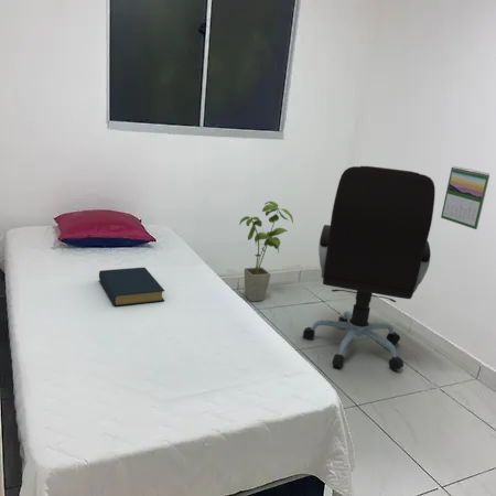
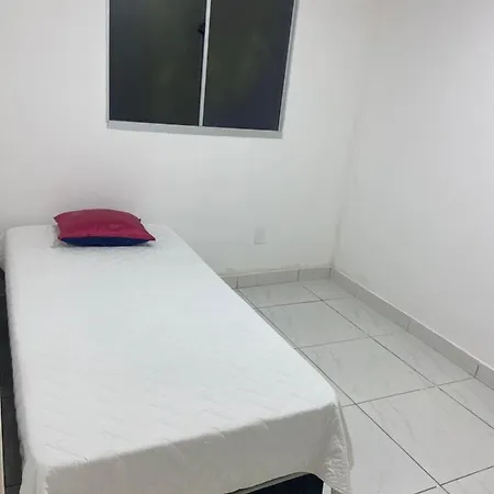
- hardback book [98,267,165,308]
- calendar [440,165,490,230]
- house plant [238,201,294,302]
- office chair [302,165,436,371]
